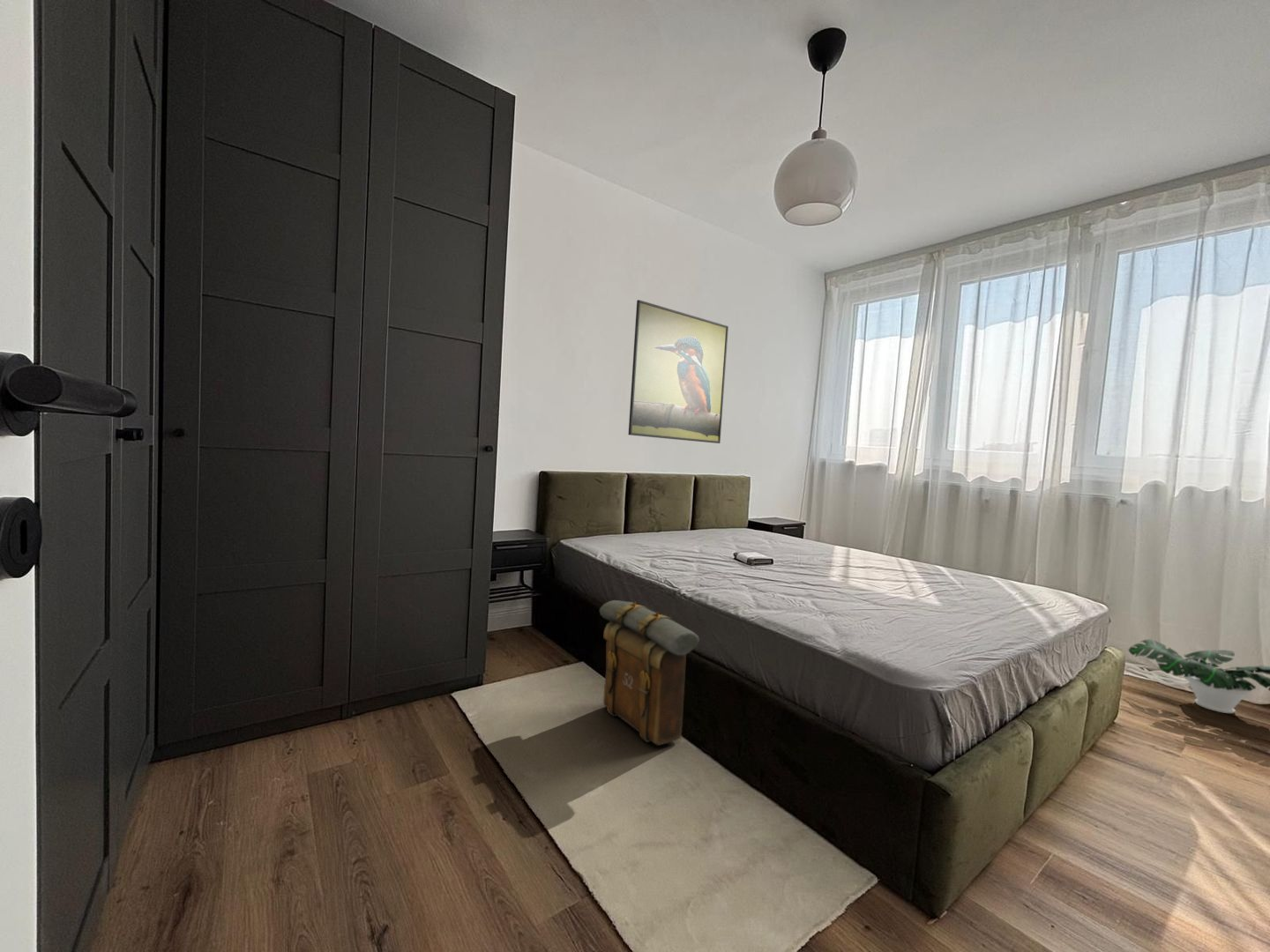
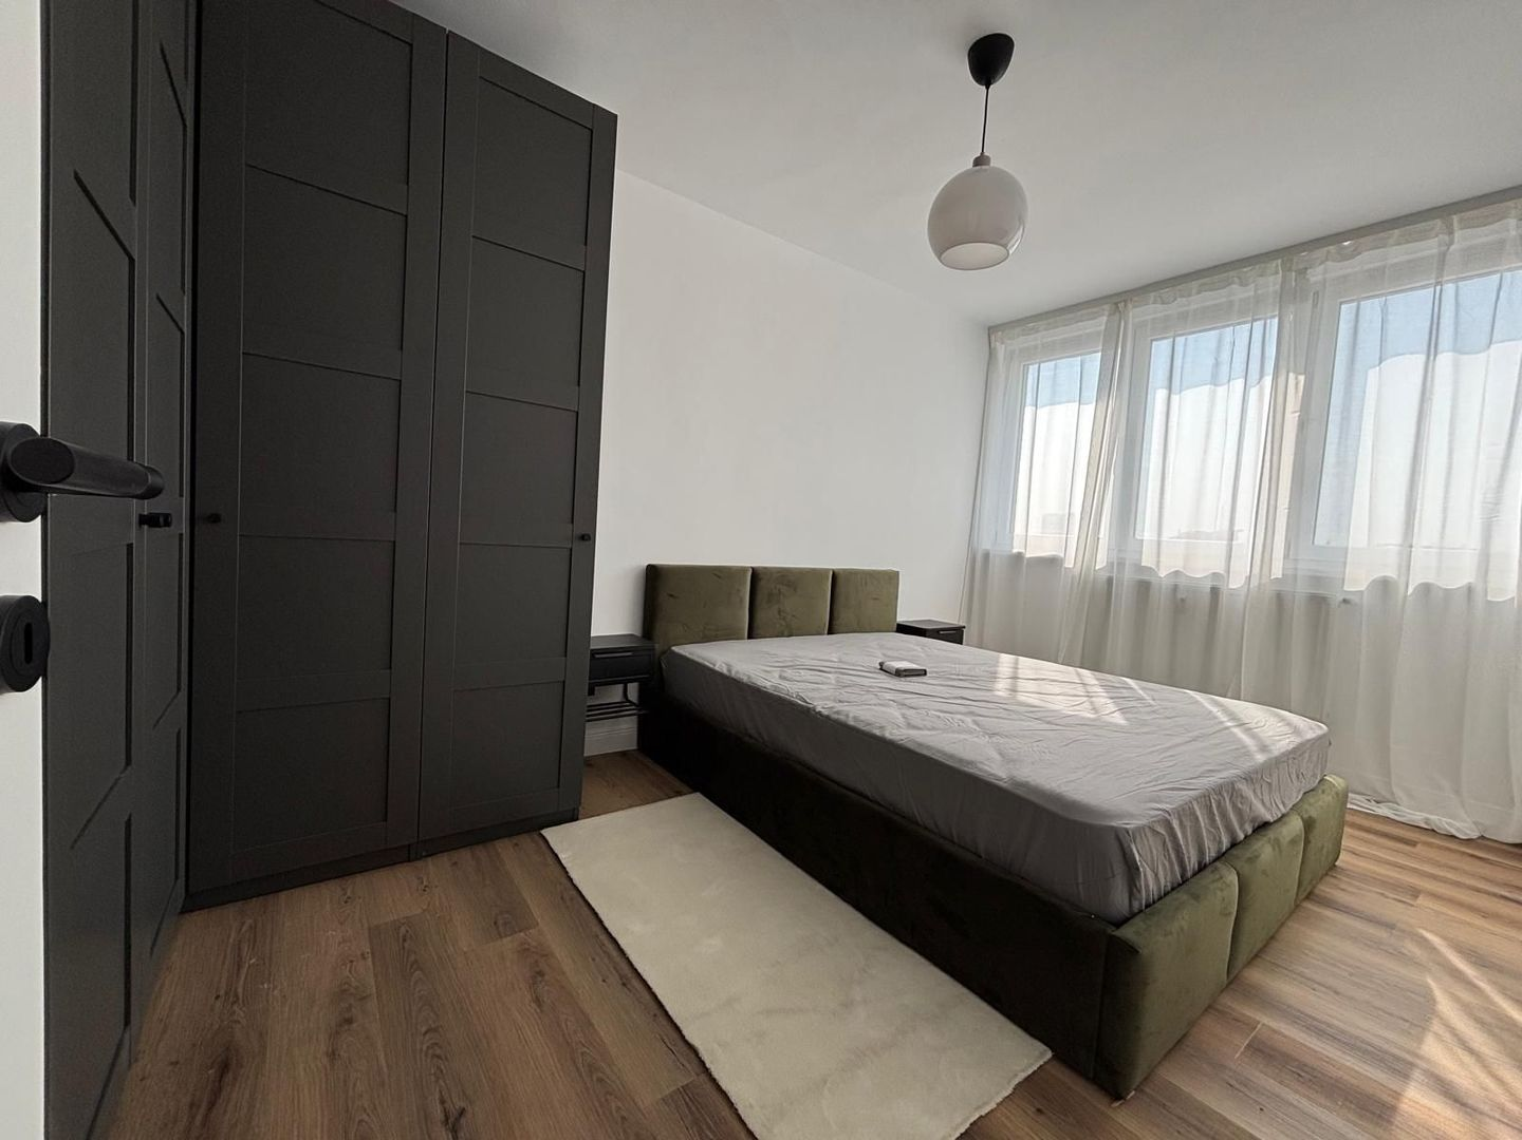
- backpack [599,599,700,747]
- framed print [627,299,729,444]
- potted plant [1127,638,1270,714]
